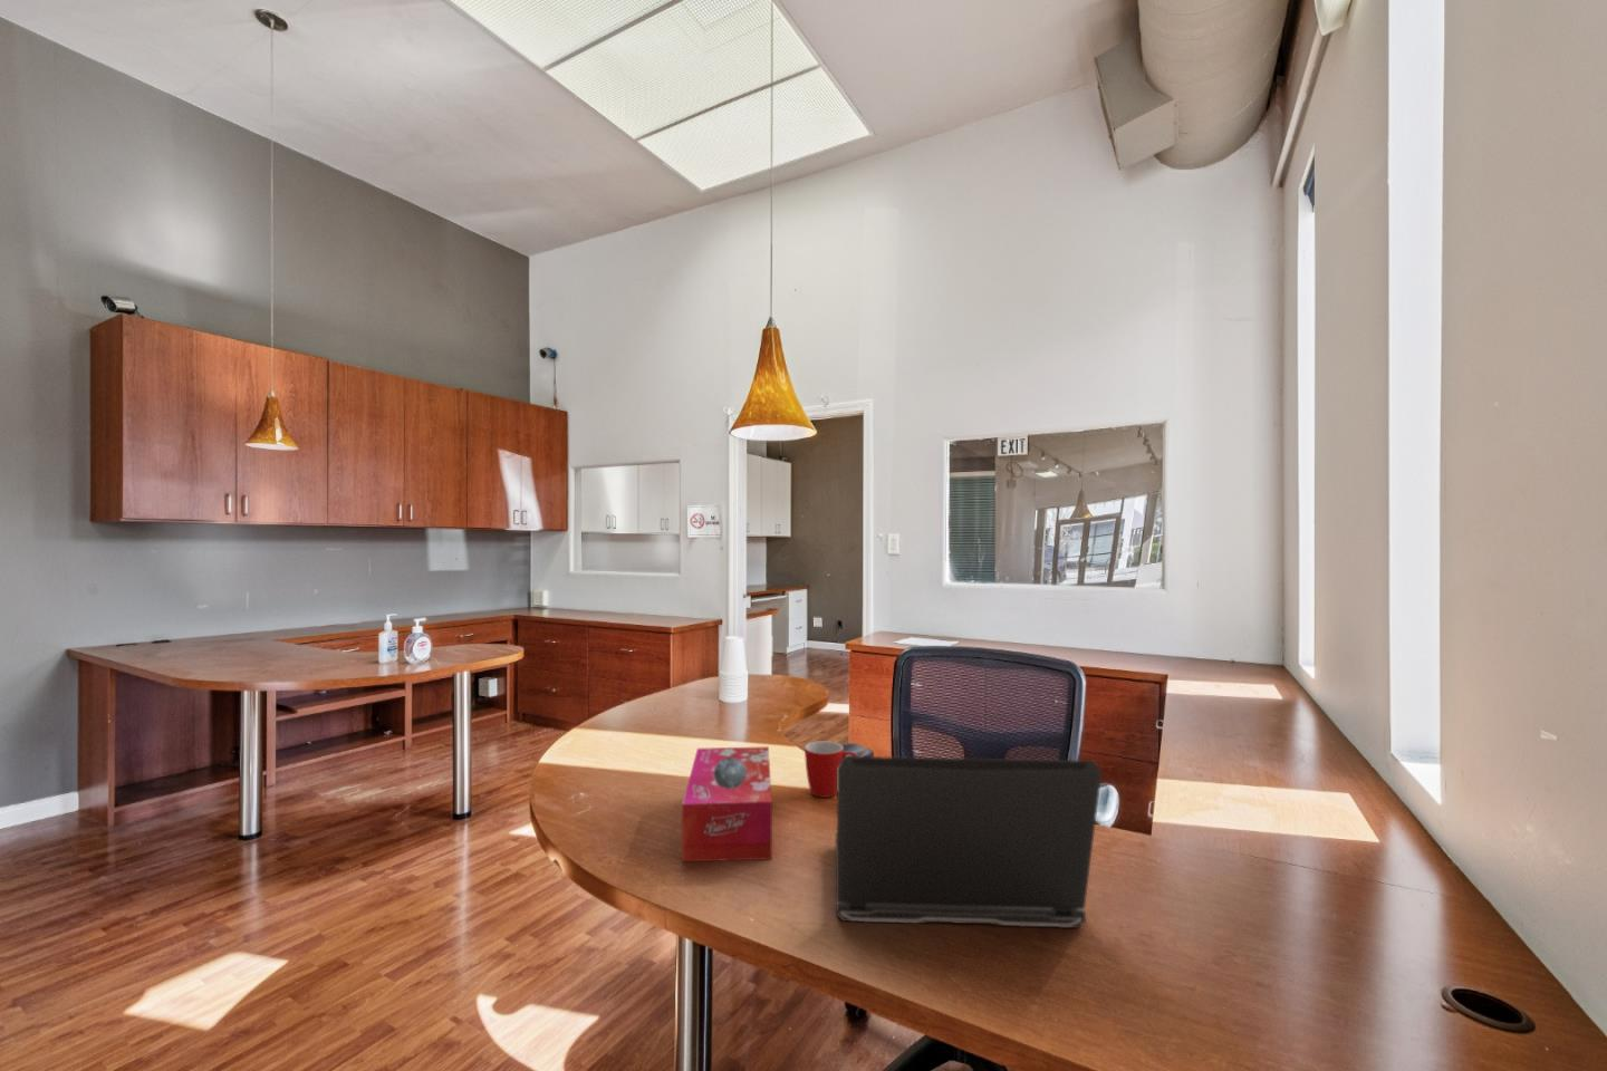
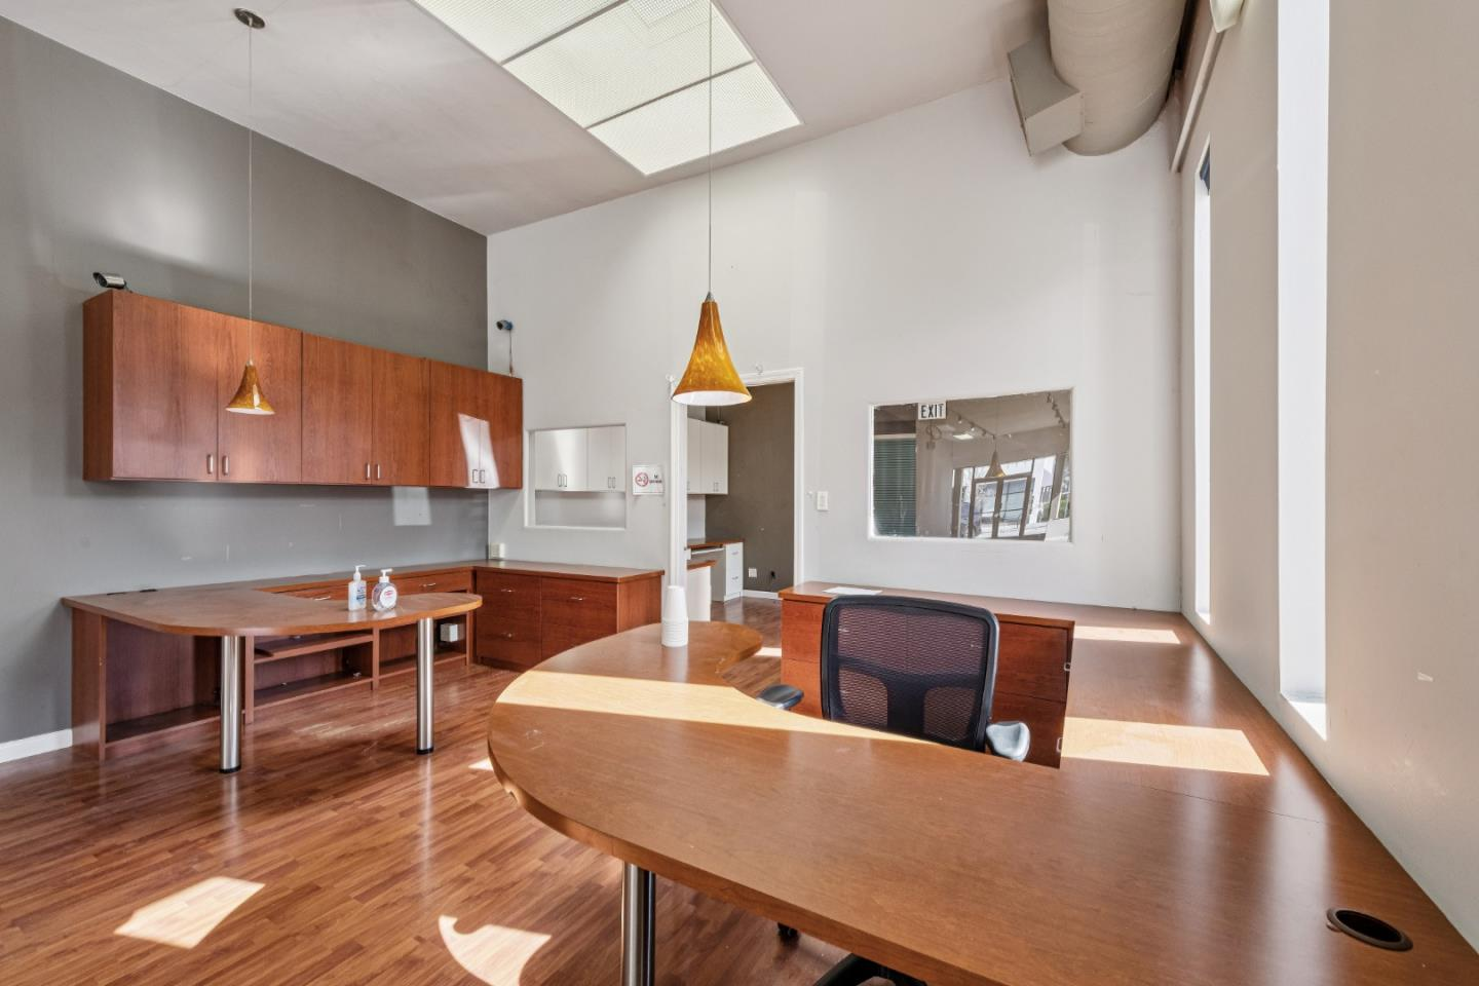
- tissue box [680,745,774,862]
- mug [804,740,859,798]
- laptop computer [835,755,1102,929]
